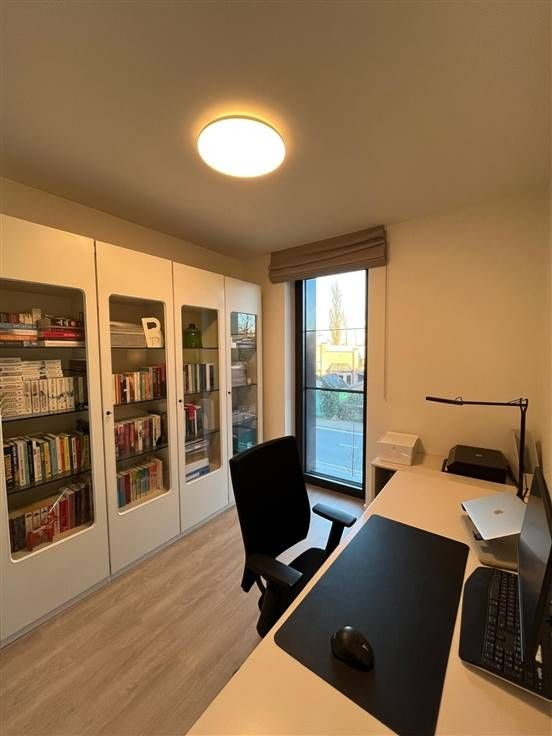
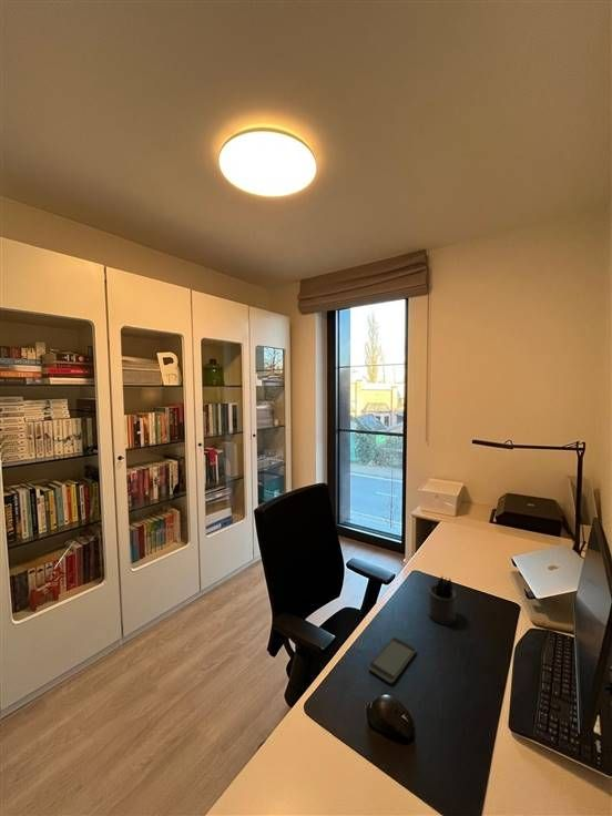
+ smartphone [367,636,418,685]
+ pen holder [427,574,458,626]
